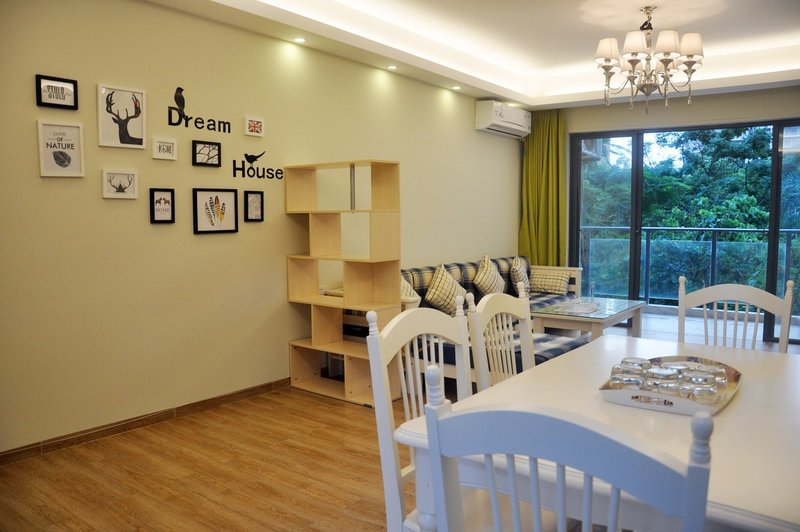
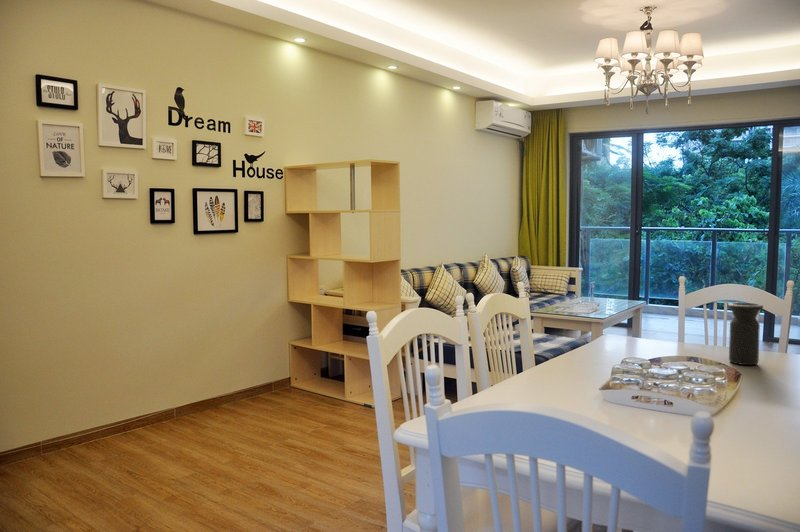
+ vase [726,302,764,366]
